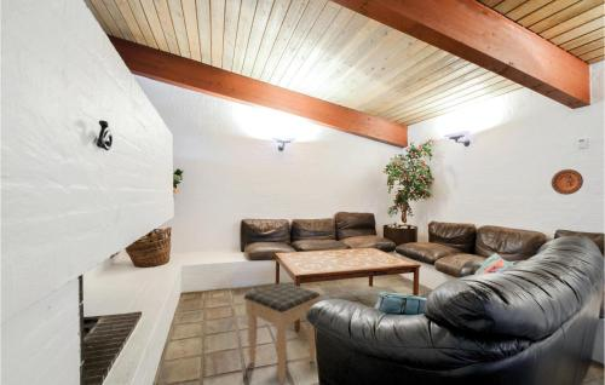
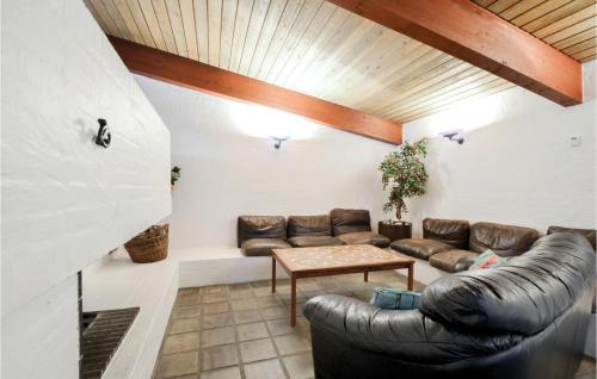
- footstool [243,281,322,385]
- decorative plate [551,168,584,196]
